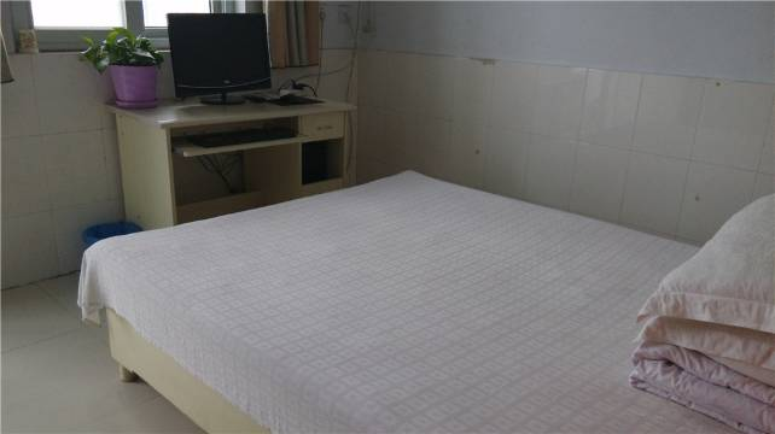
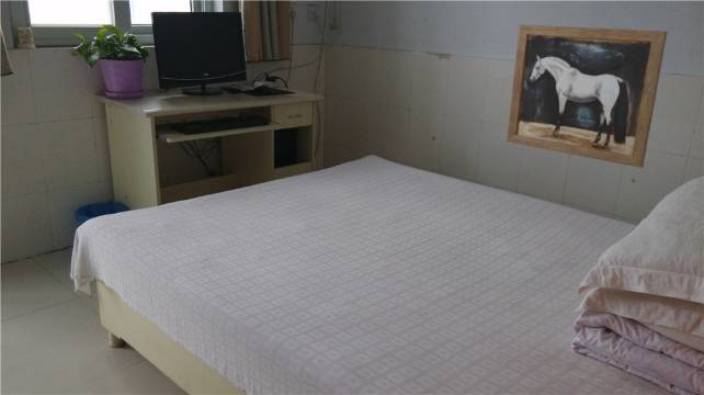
+ wall art [506,24,668,169]
